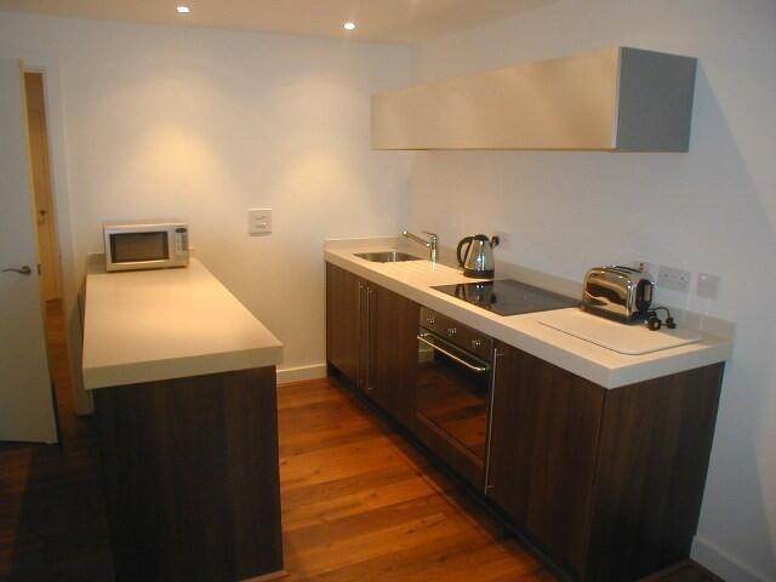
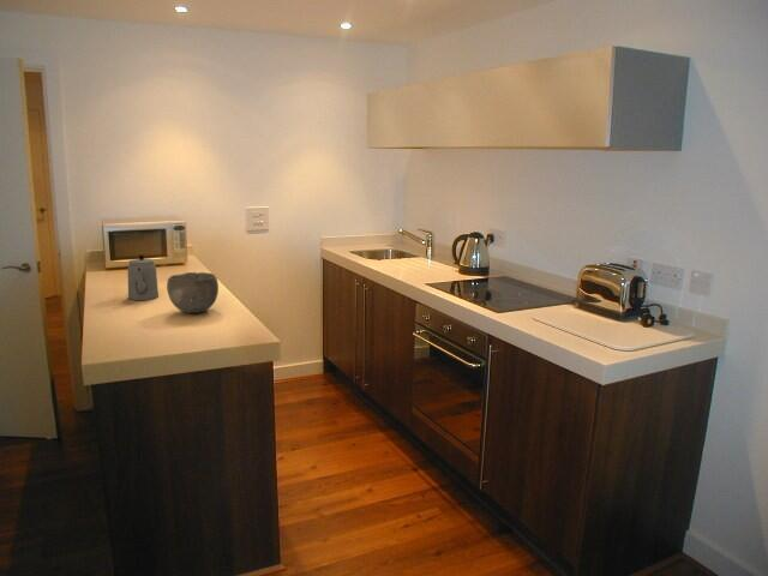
+ teapot [127,253,160,301]
+ bowl [166,271,220,314]
